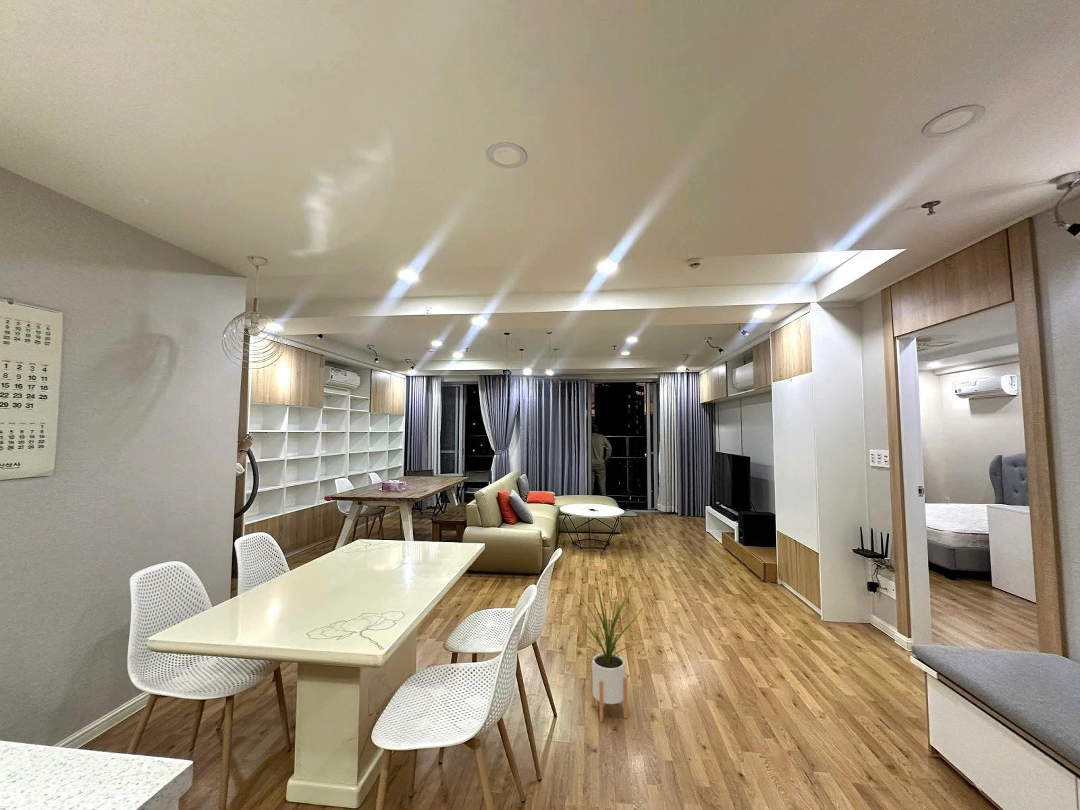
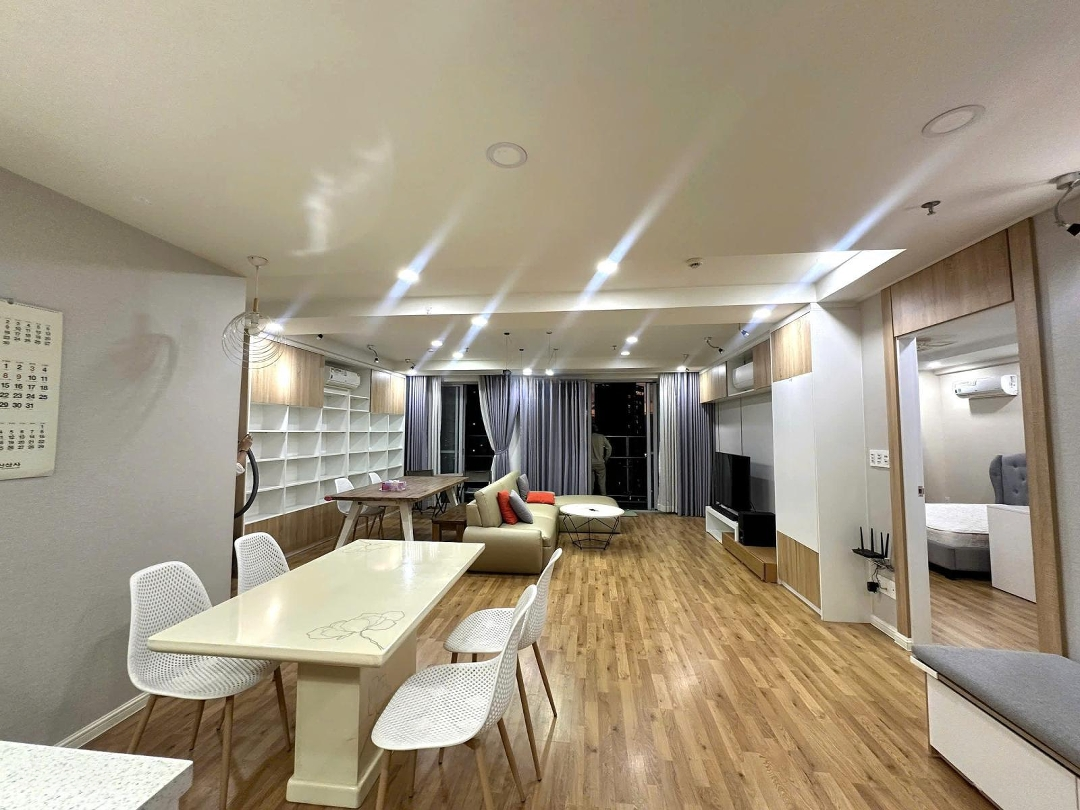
- house plant [575,574,644,723]
